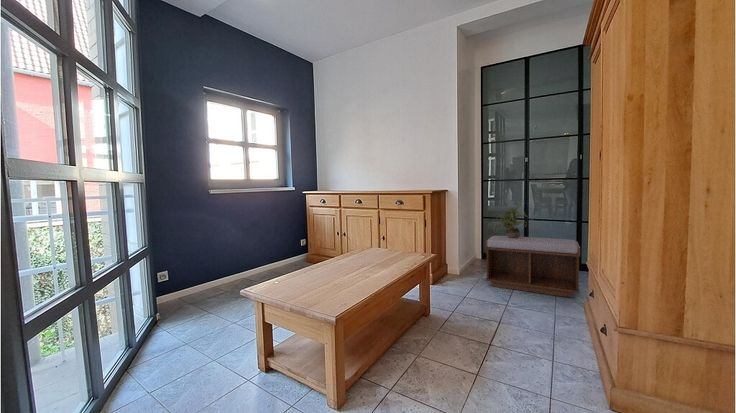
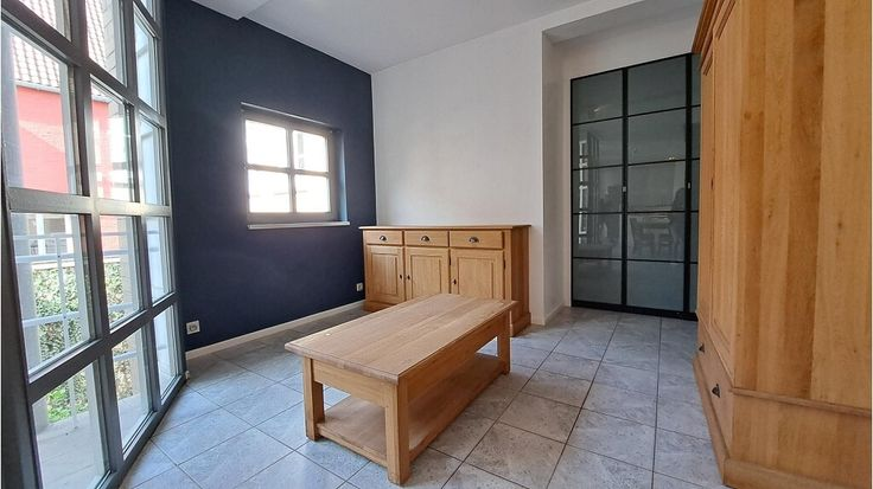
- potted plant [493,200,534,238]
- bench [485,235,581,298]
